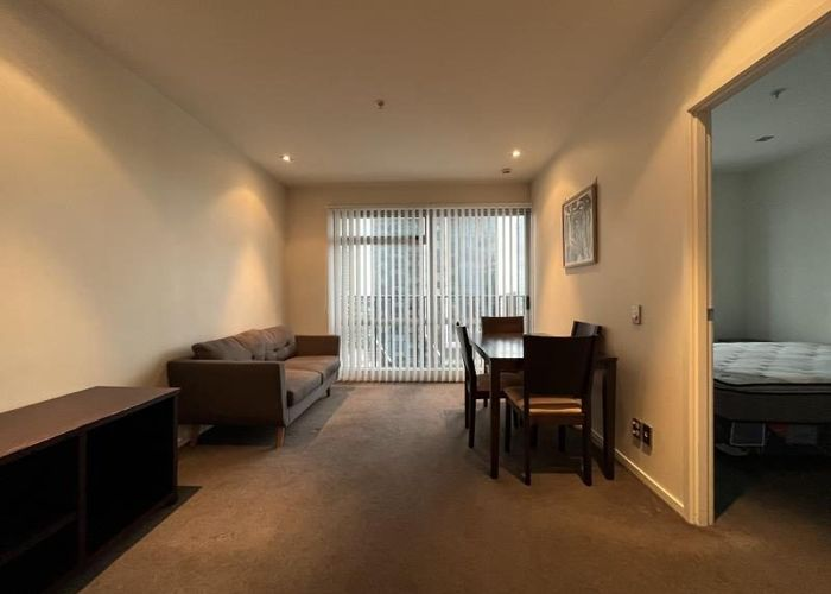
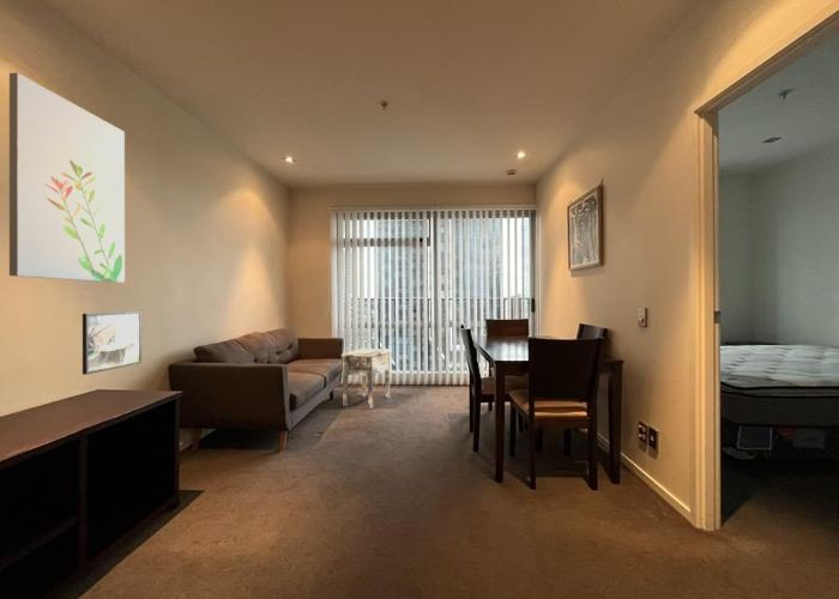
+ side table [340,347,392,410]
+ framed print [82,310,143,376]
+ wall art [8,72,126,284]
